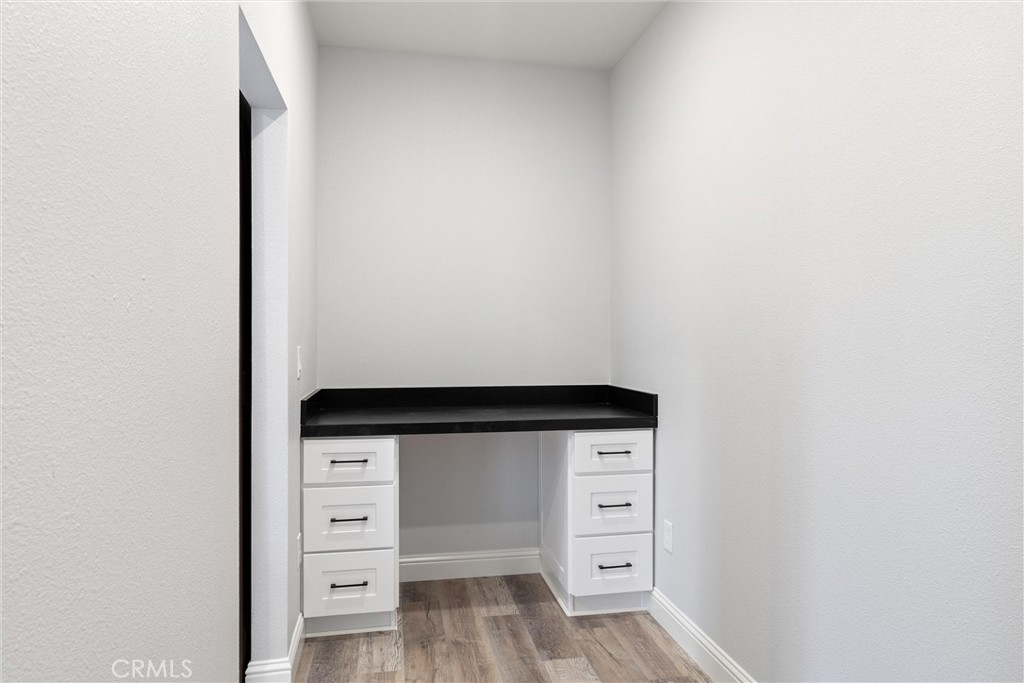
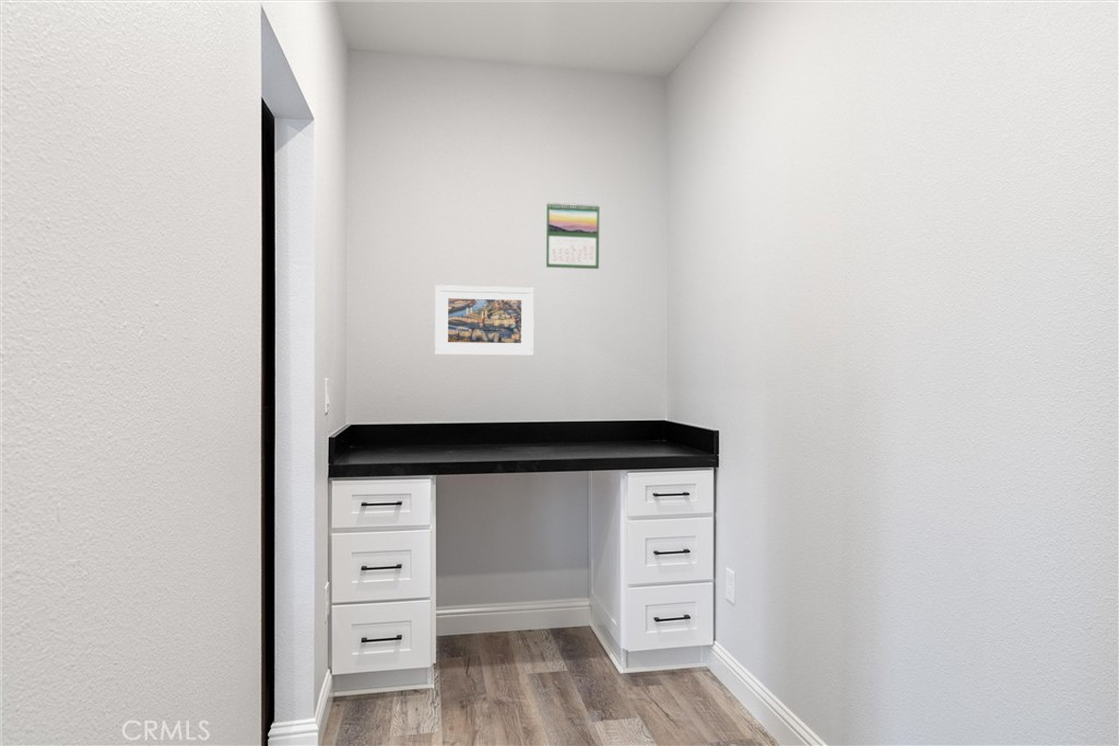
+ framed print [434,284,535,357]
+ calendar [545,201,600,270]
